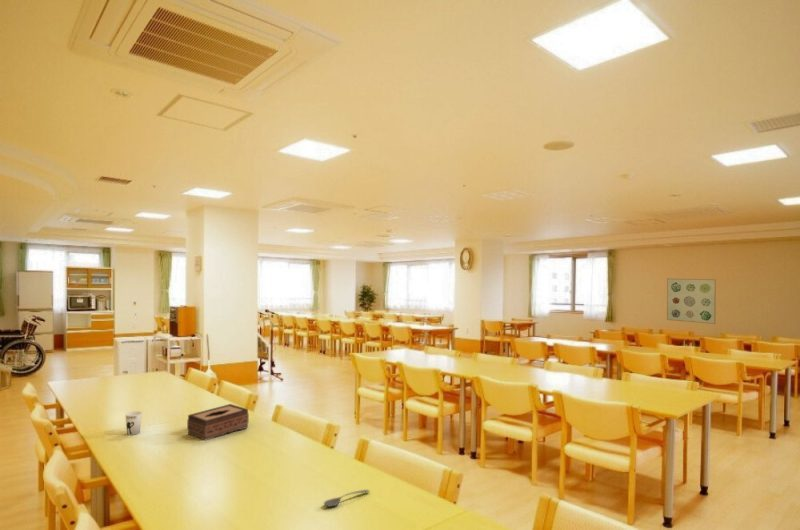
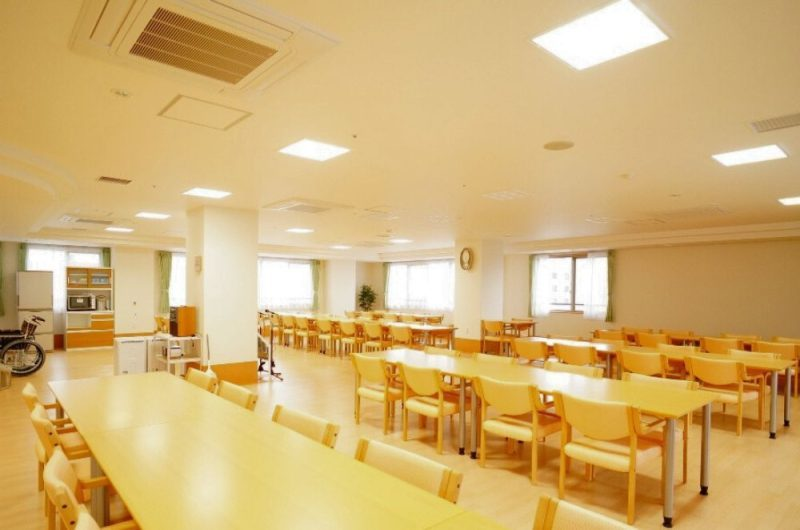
- soupspoon [323,489,370,508]
- tissue box [186,403,250,441]
- cup [125,410,143,436]
- wall art [666,277,717,325]
